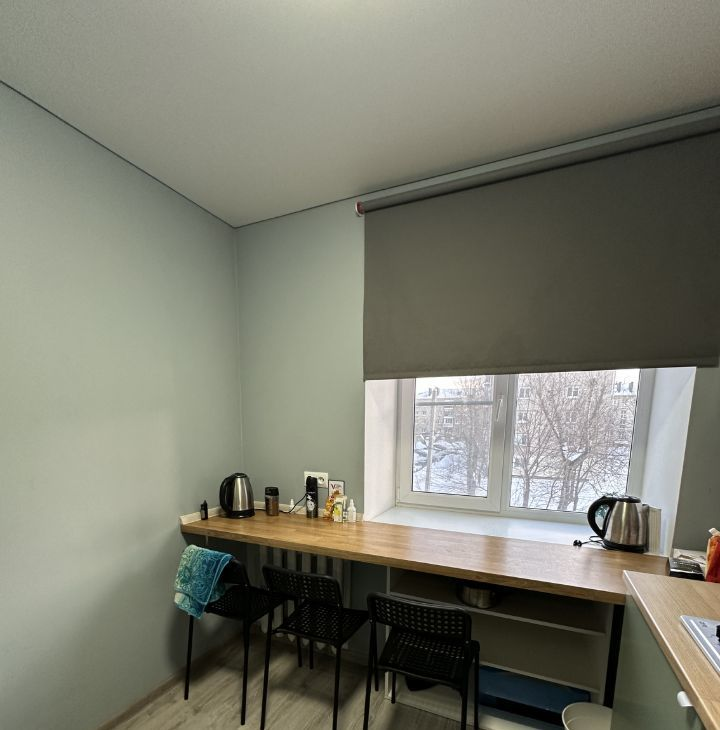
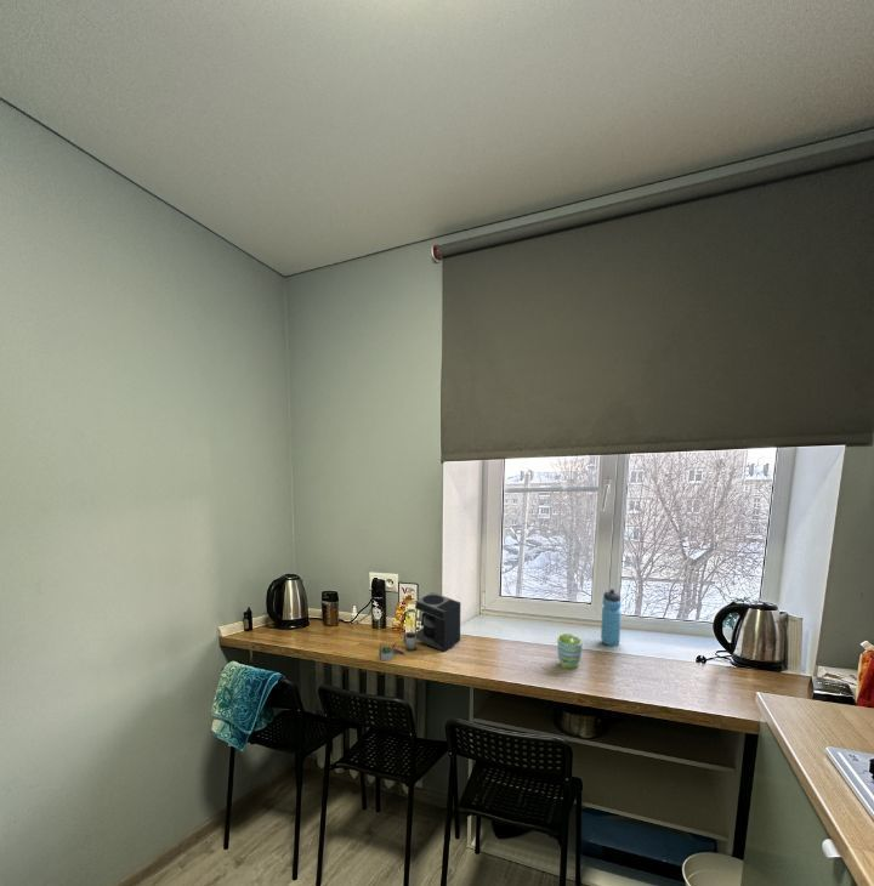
+ mug [556,632,583,670]
+ coffee maker [378,591,461,663]
+ water bottle [600,587,623,647]
